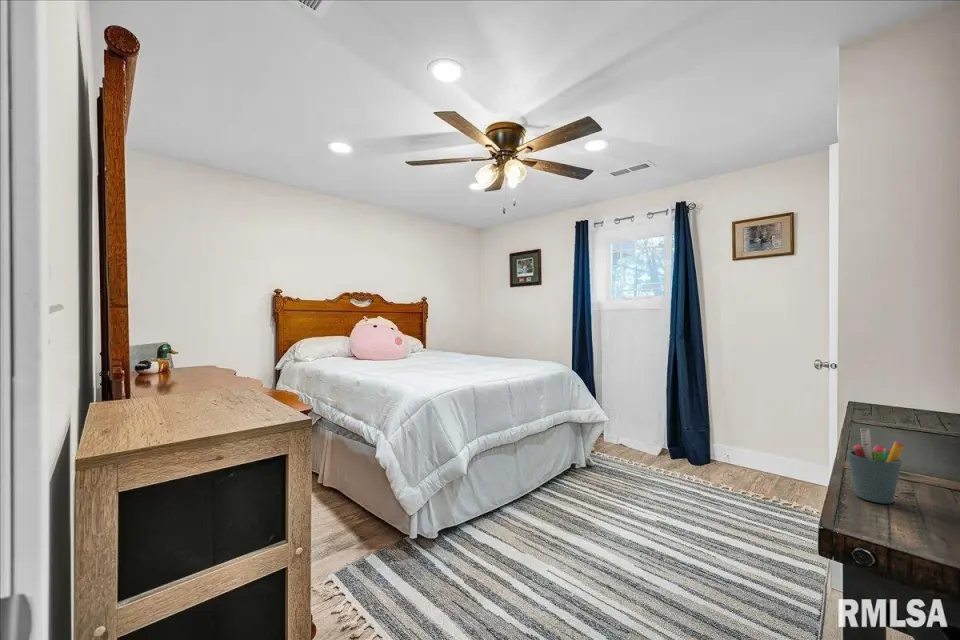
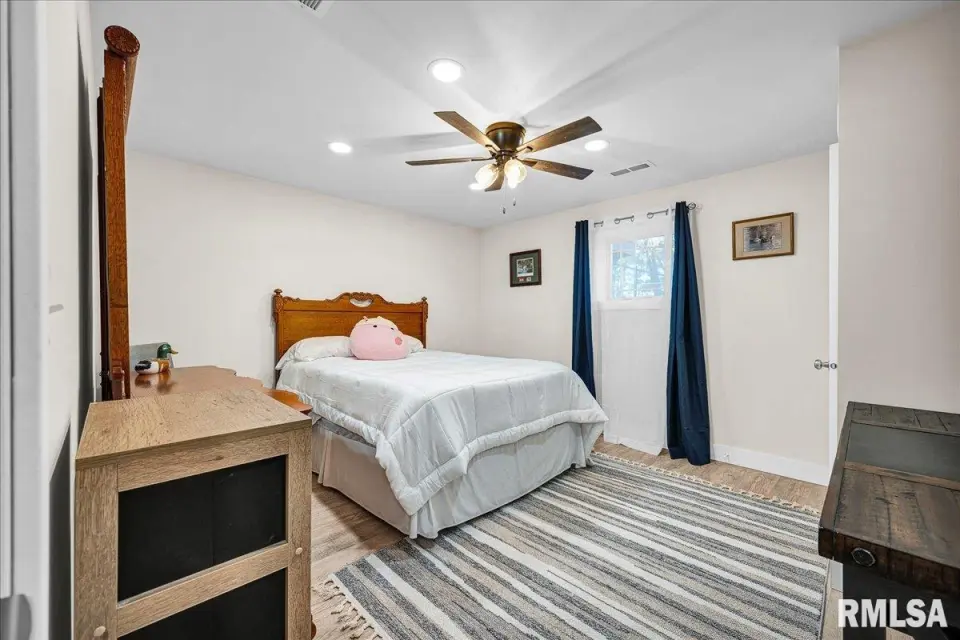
- pen holder [846,427,905,505]
